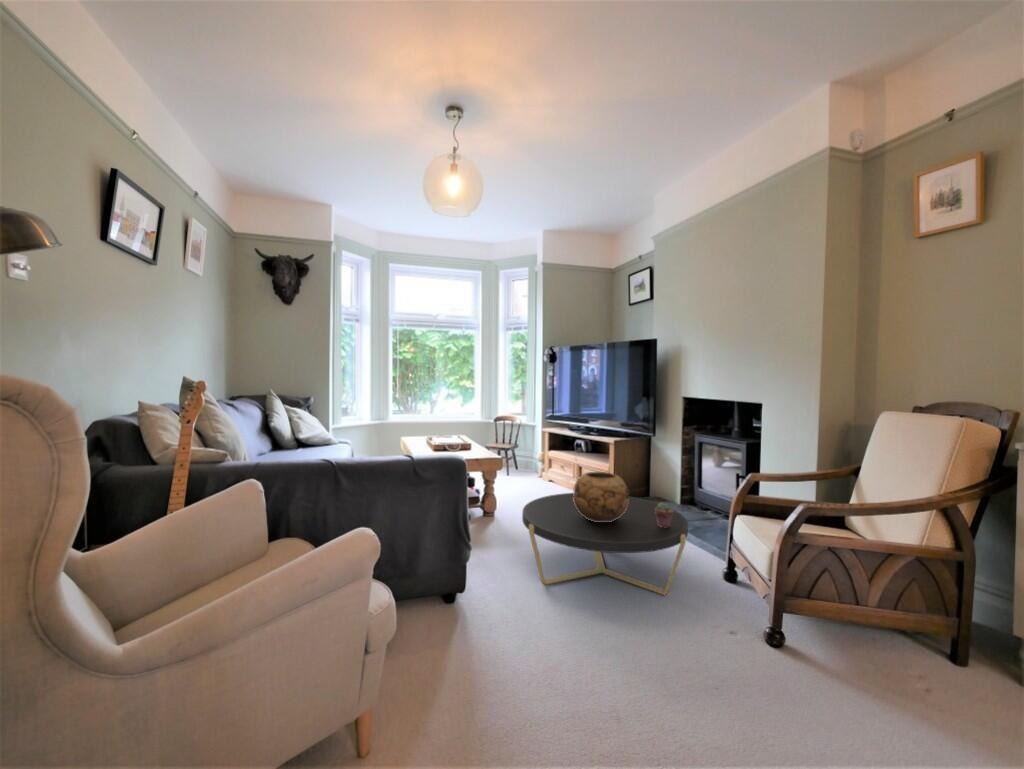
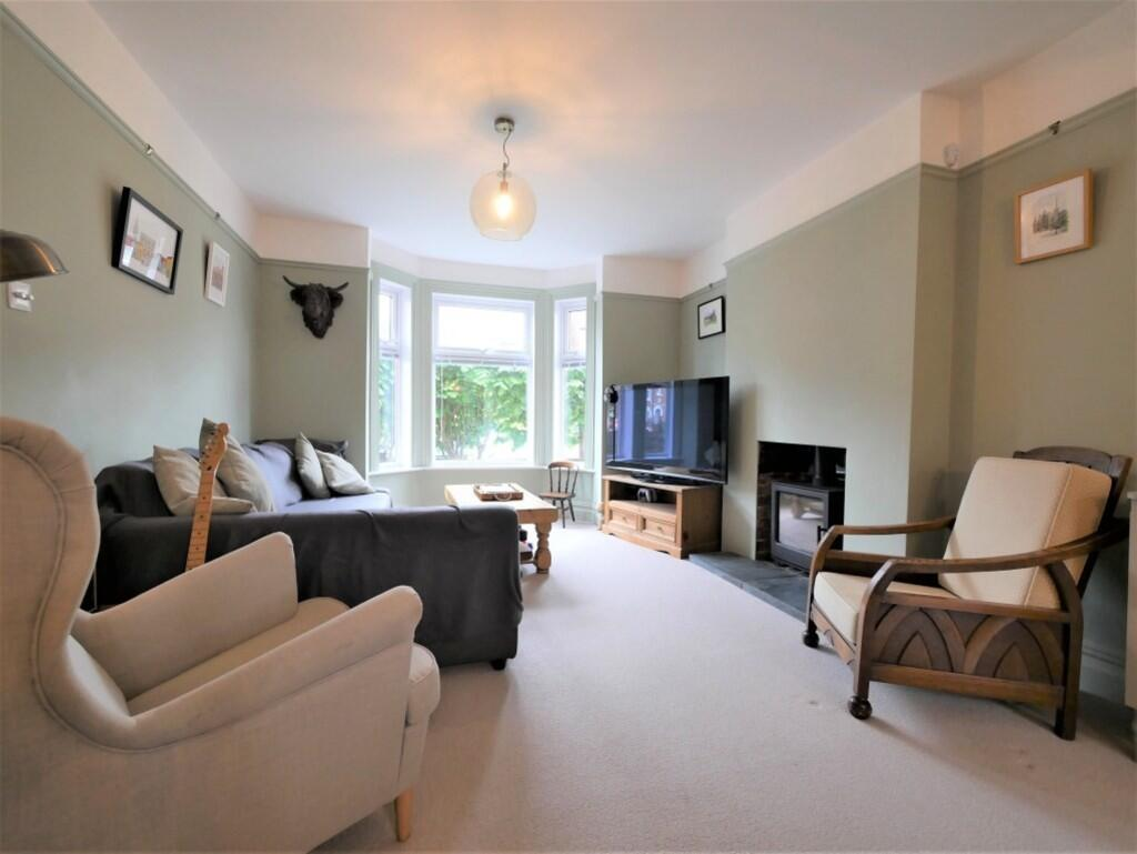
- potted succulent [655,501,674,528]
- coffee table [521,492,689,596]
- decorative bowl [573,471,630,522]
